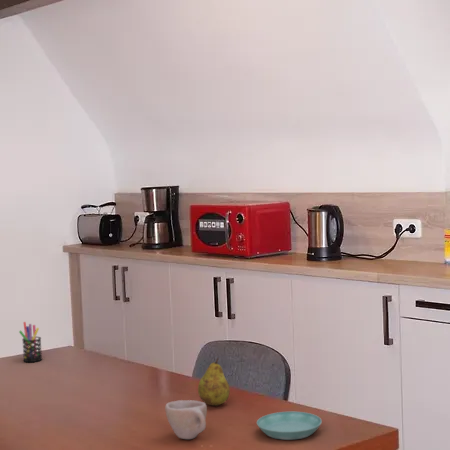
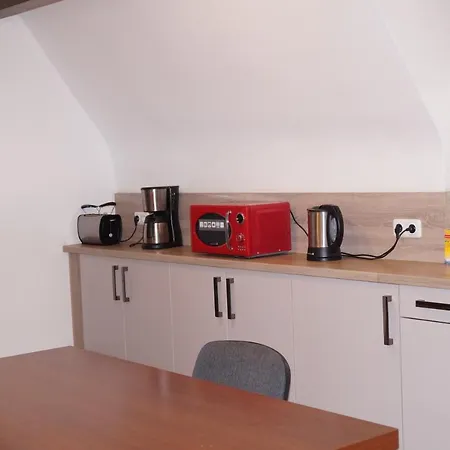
- pen holder [18,321,43,363]
- cup [164,399,208,440]
- fruit [197,357,231,407]
- saucer [256,411,323,441]
